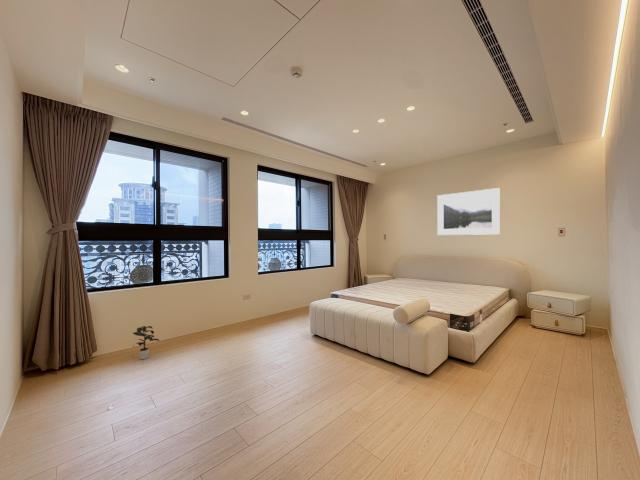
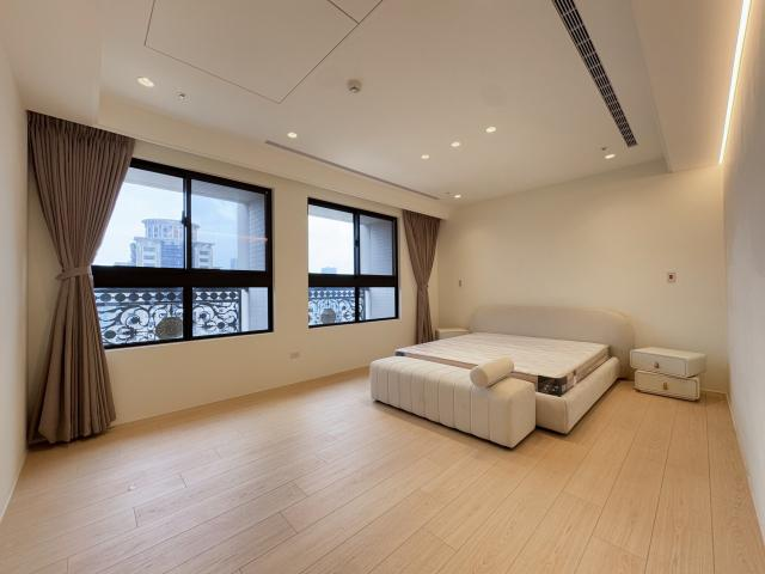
- potted plant [132,325,161,360]
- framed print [436,187,501,236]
